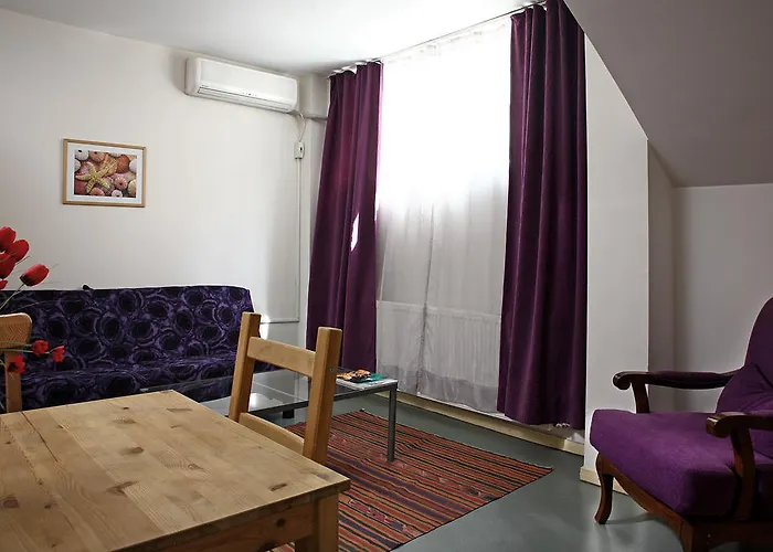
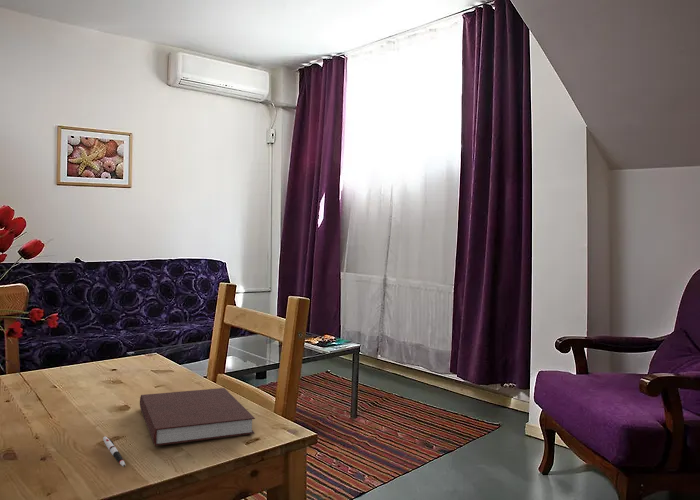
+ notebook [139,387,256,447]
+ pen [102,436,126,468]
